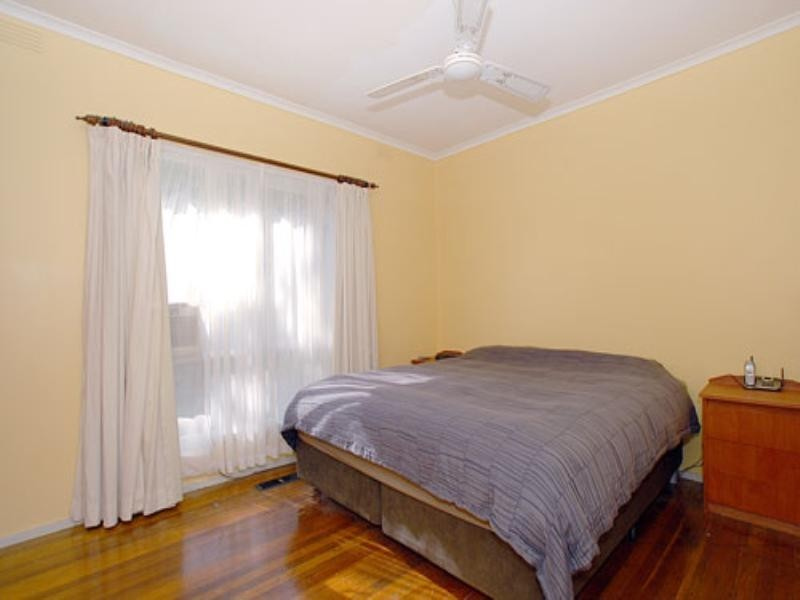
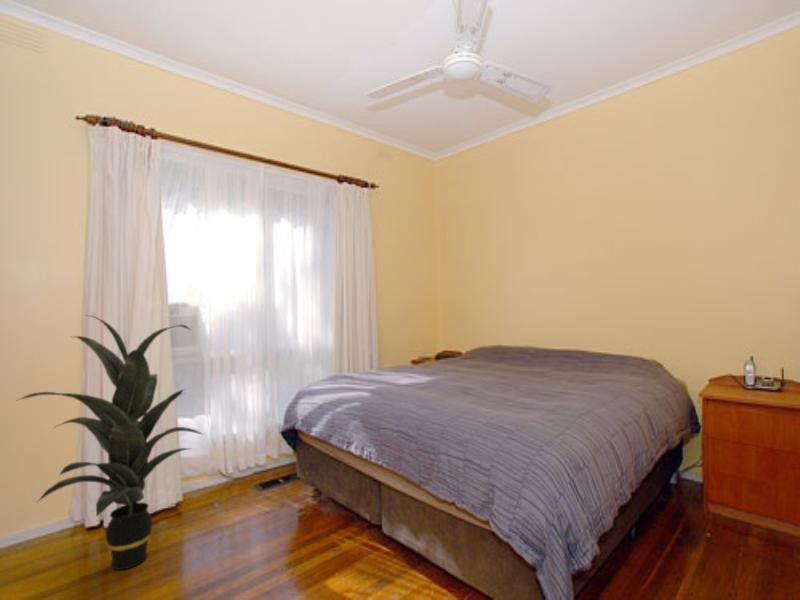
+ indoor plant [17,314,206,571]
